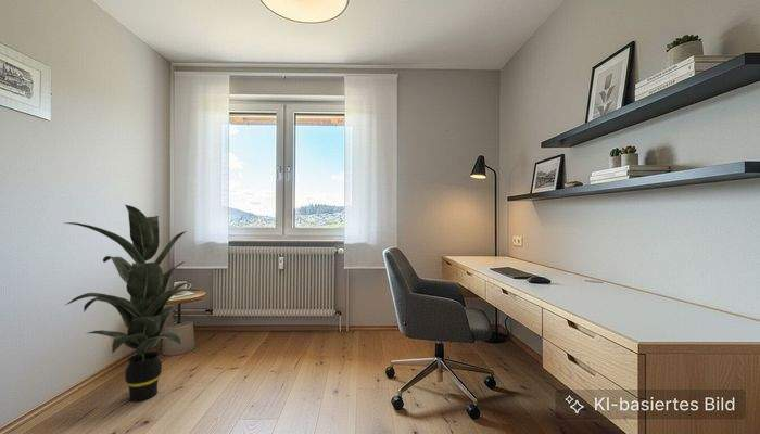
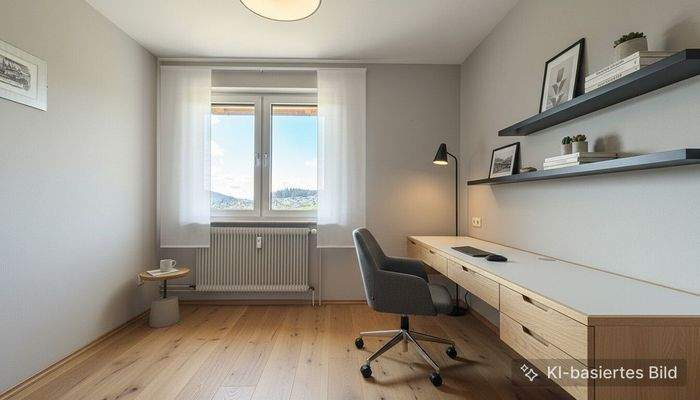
- indoor plant [64,204,200,403]
